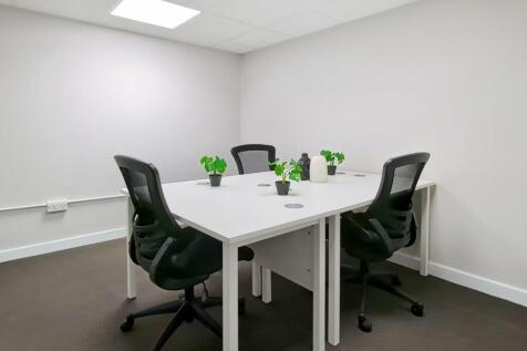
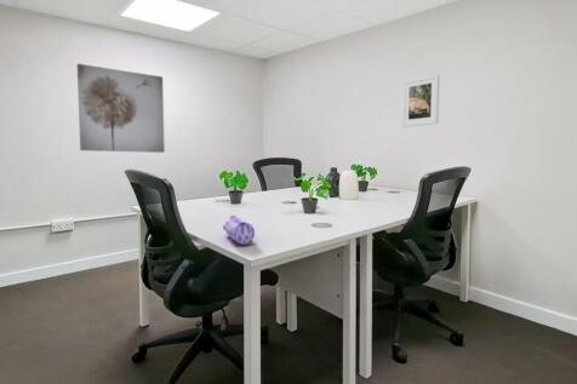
+ wall art [76,63,166,154]
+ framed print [401,74,441,128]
+ pencil case [222,214,256,246]
